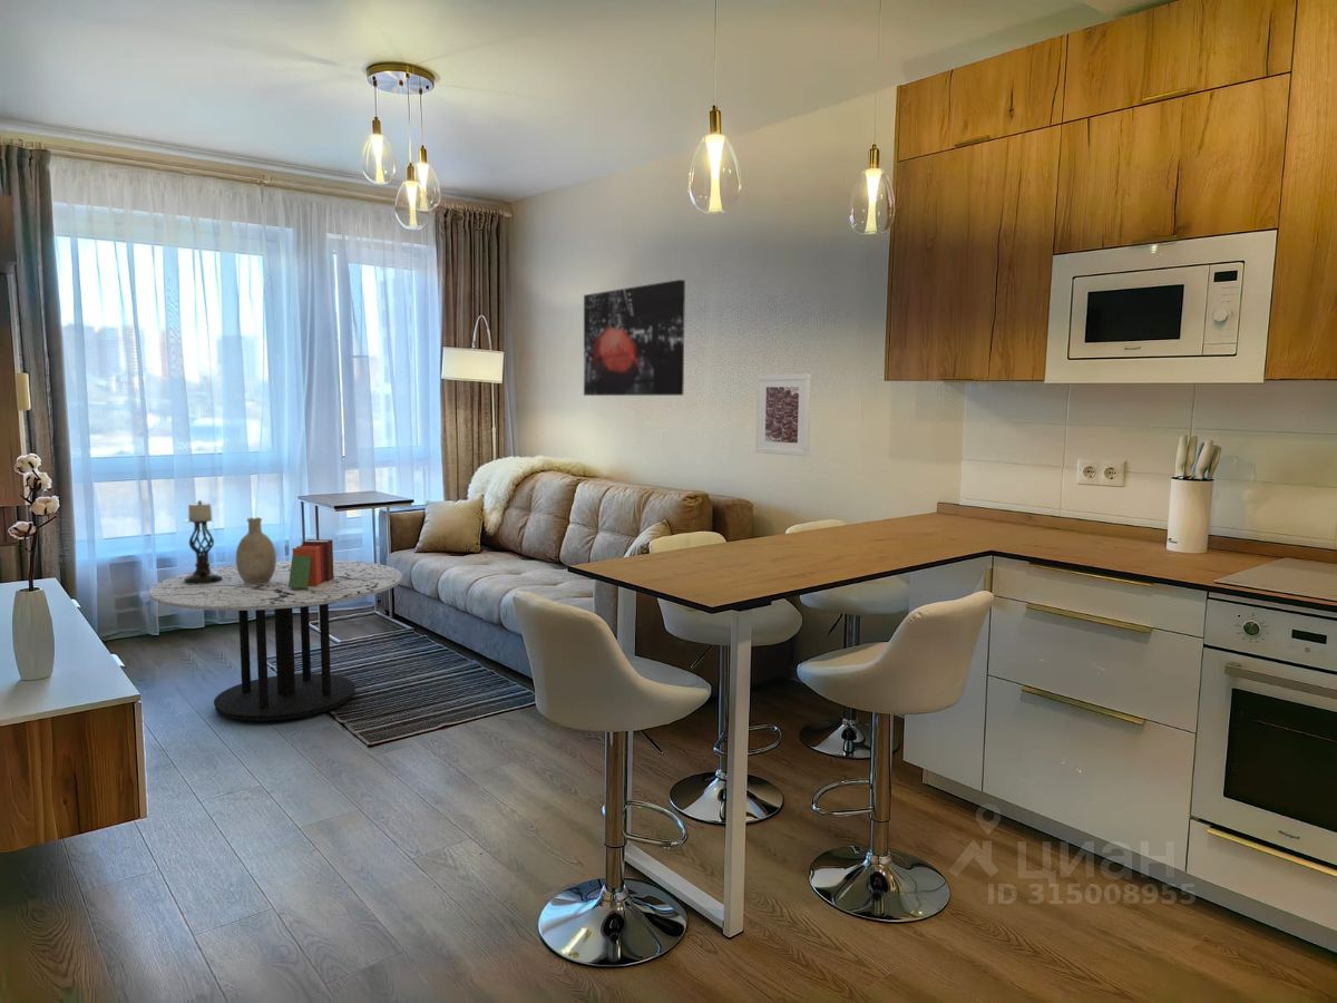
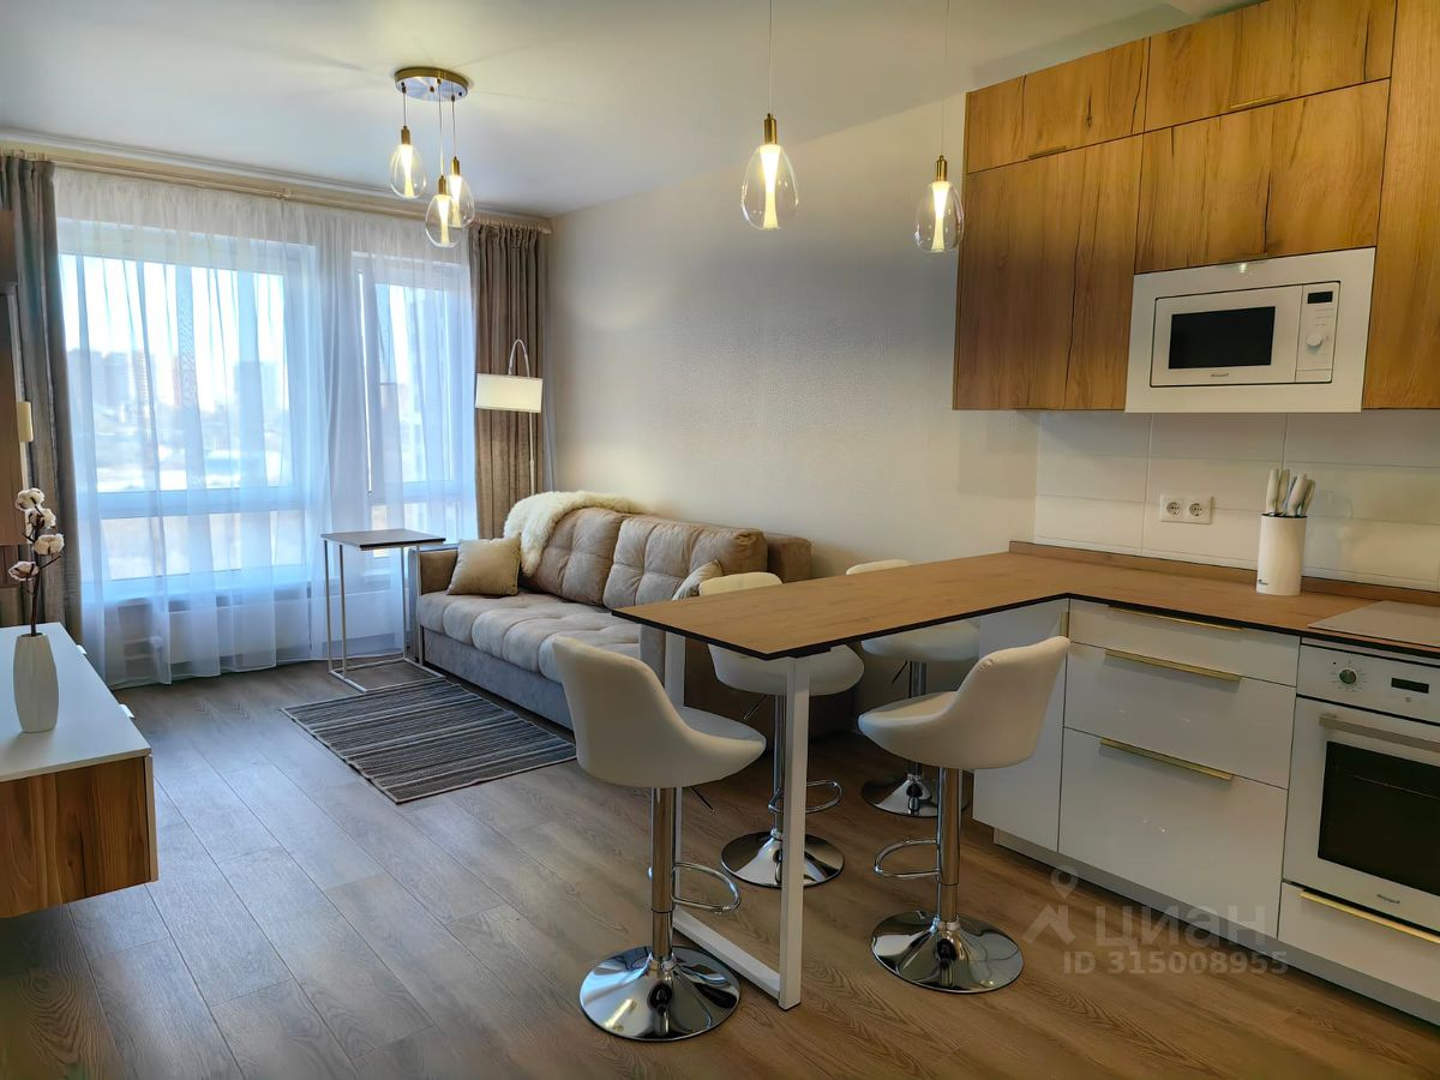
- coffee table [148,559,403,722]
- candle holder [183,499,223,585]
- wall art [583,279,686,397]
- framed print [754,373,812,457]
- decorative vase [235,516,277,585]
- books [289,538,334,590]
